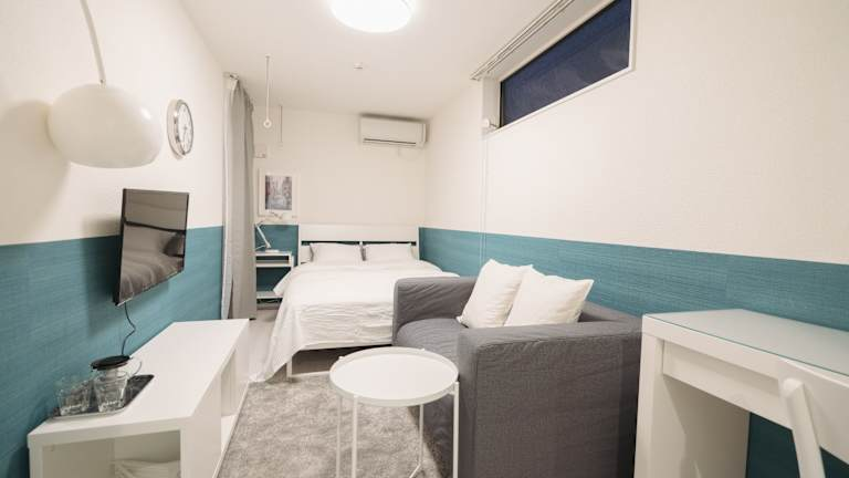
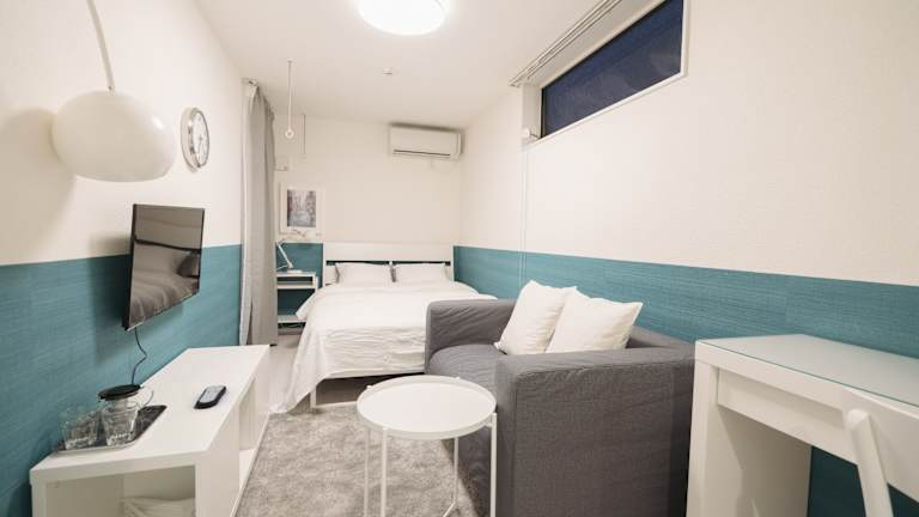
+ remote control [195,384,227,409]
